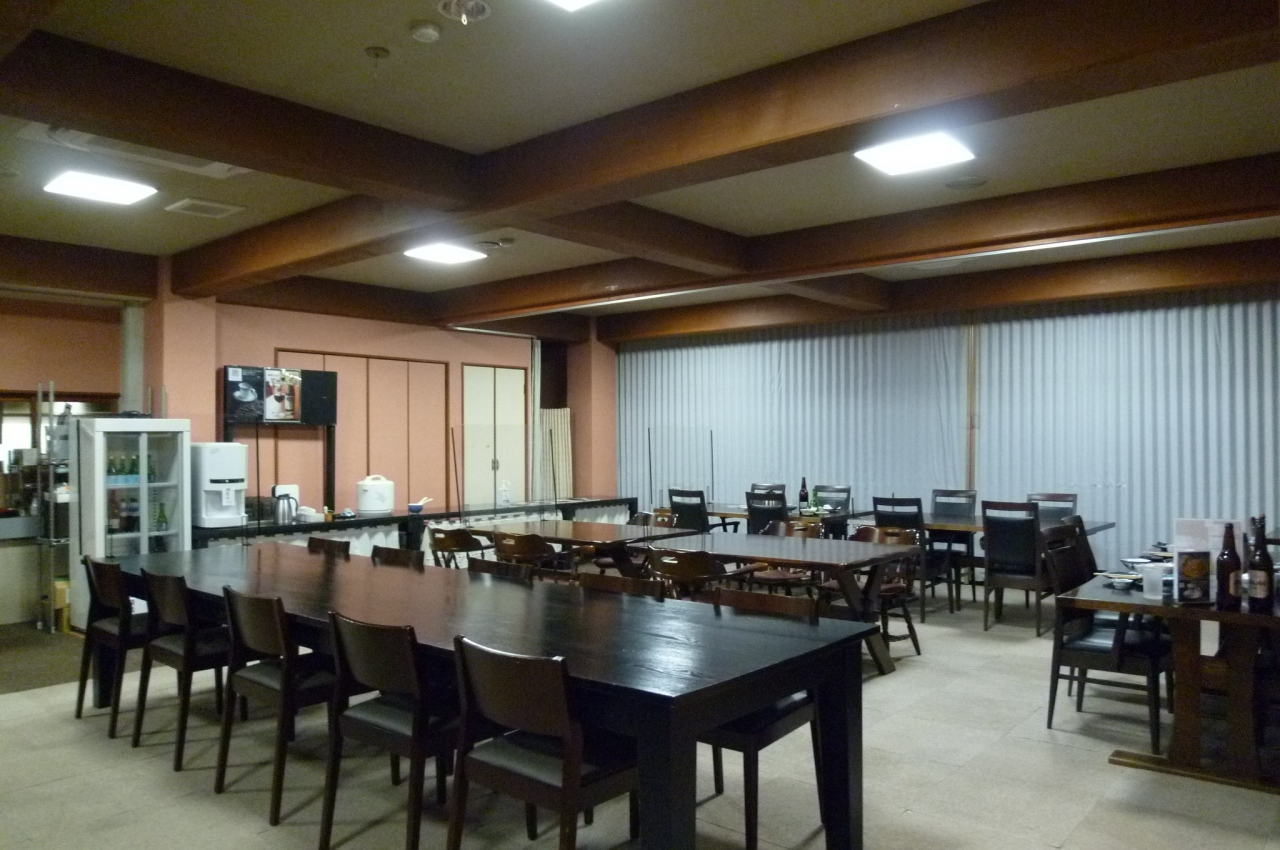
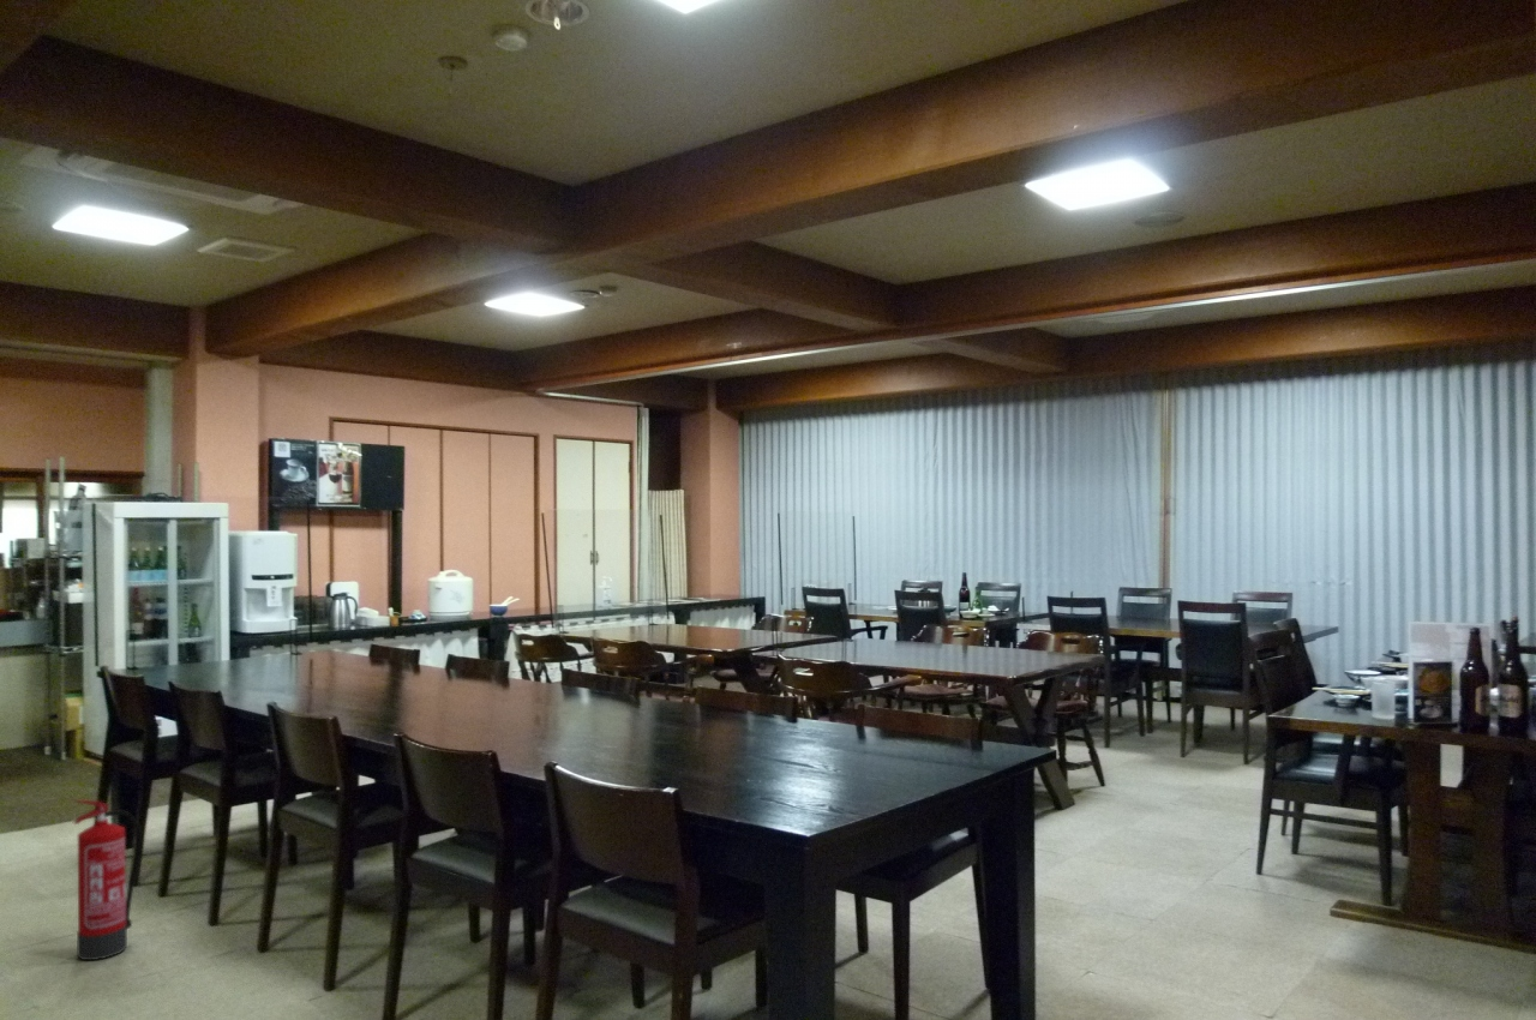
+ fire extinguisher [72,799,144,961]
